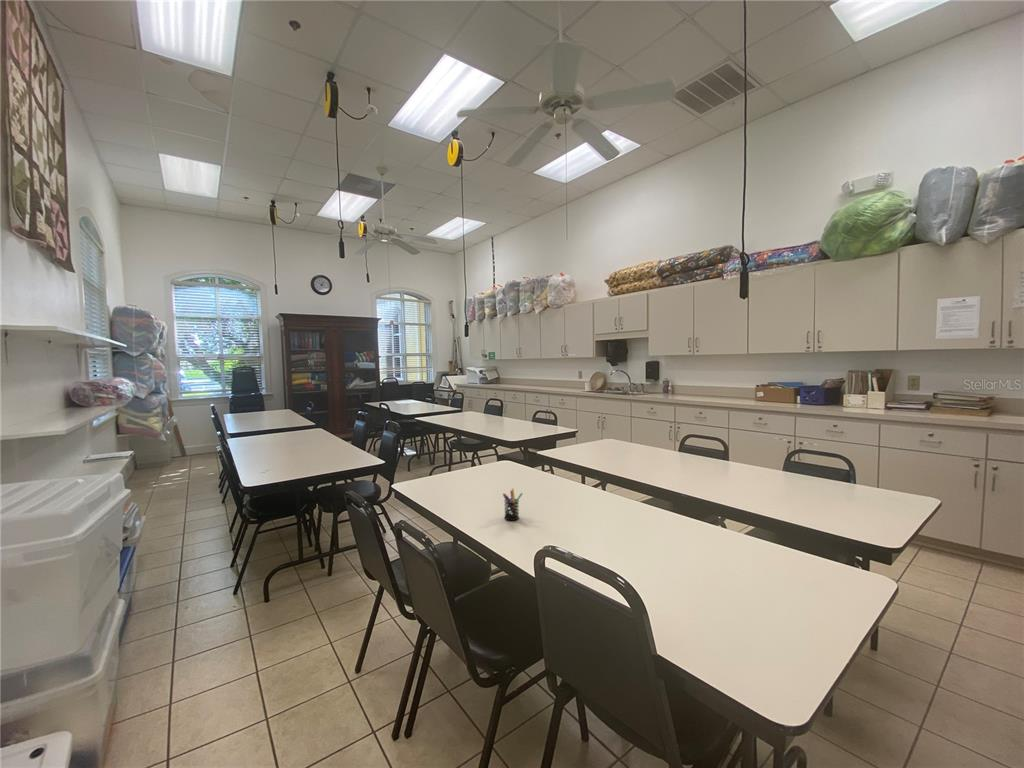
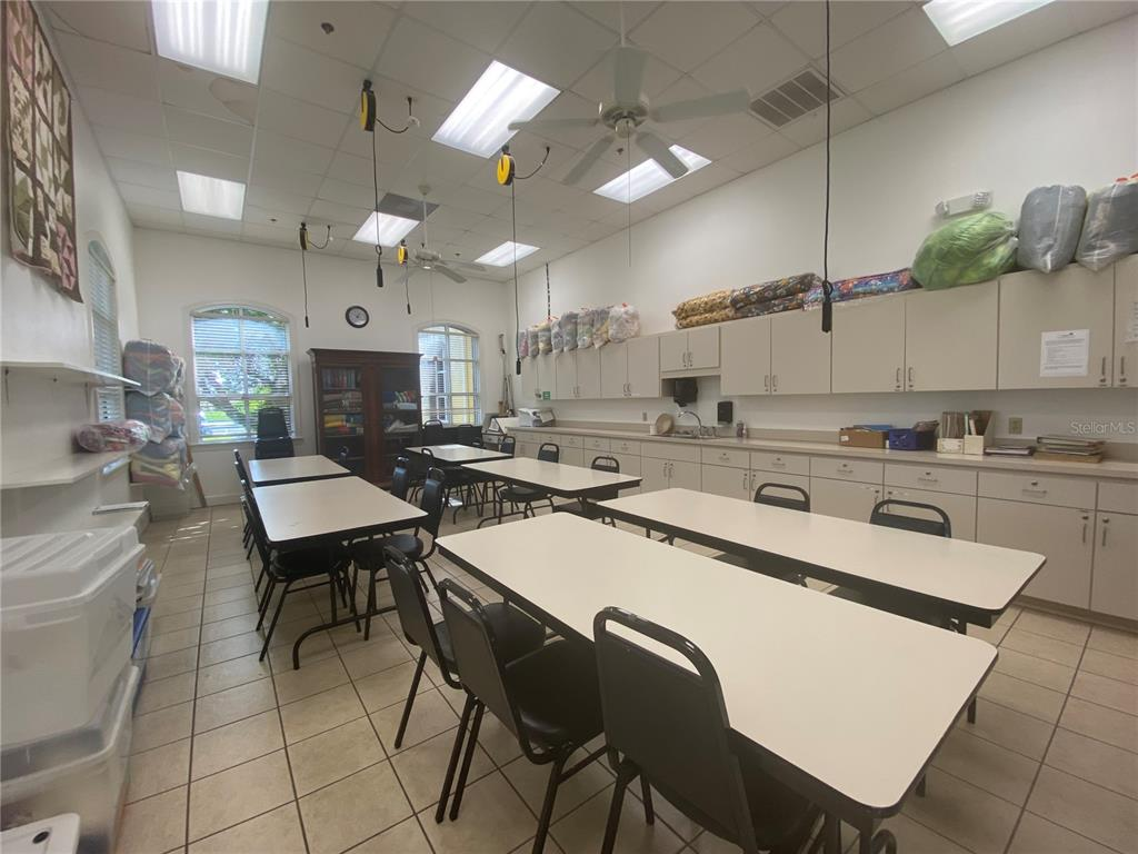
- pen holder [502,487,524,522]
